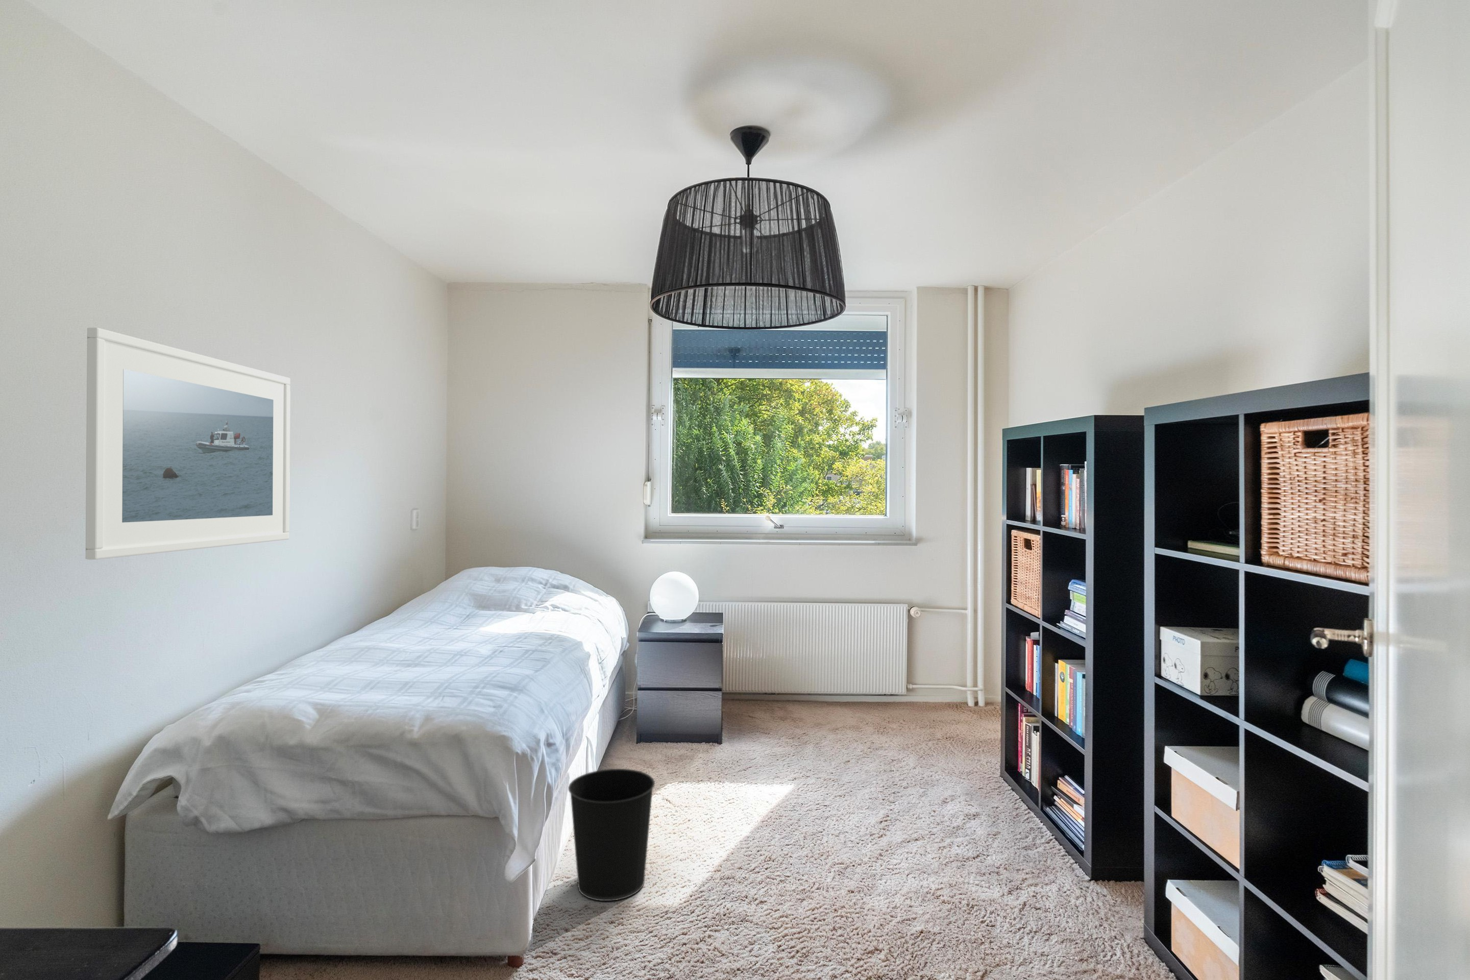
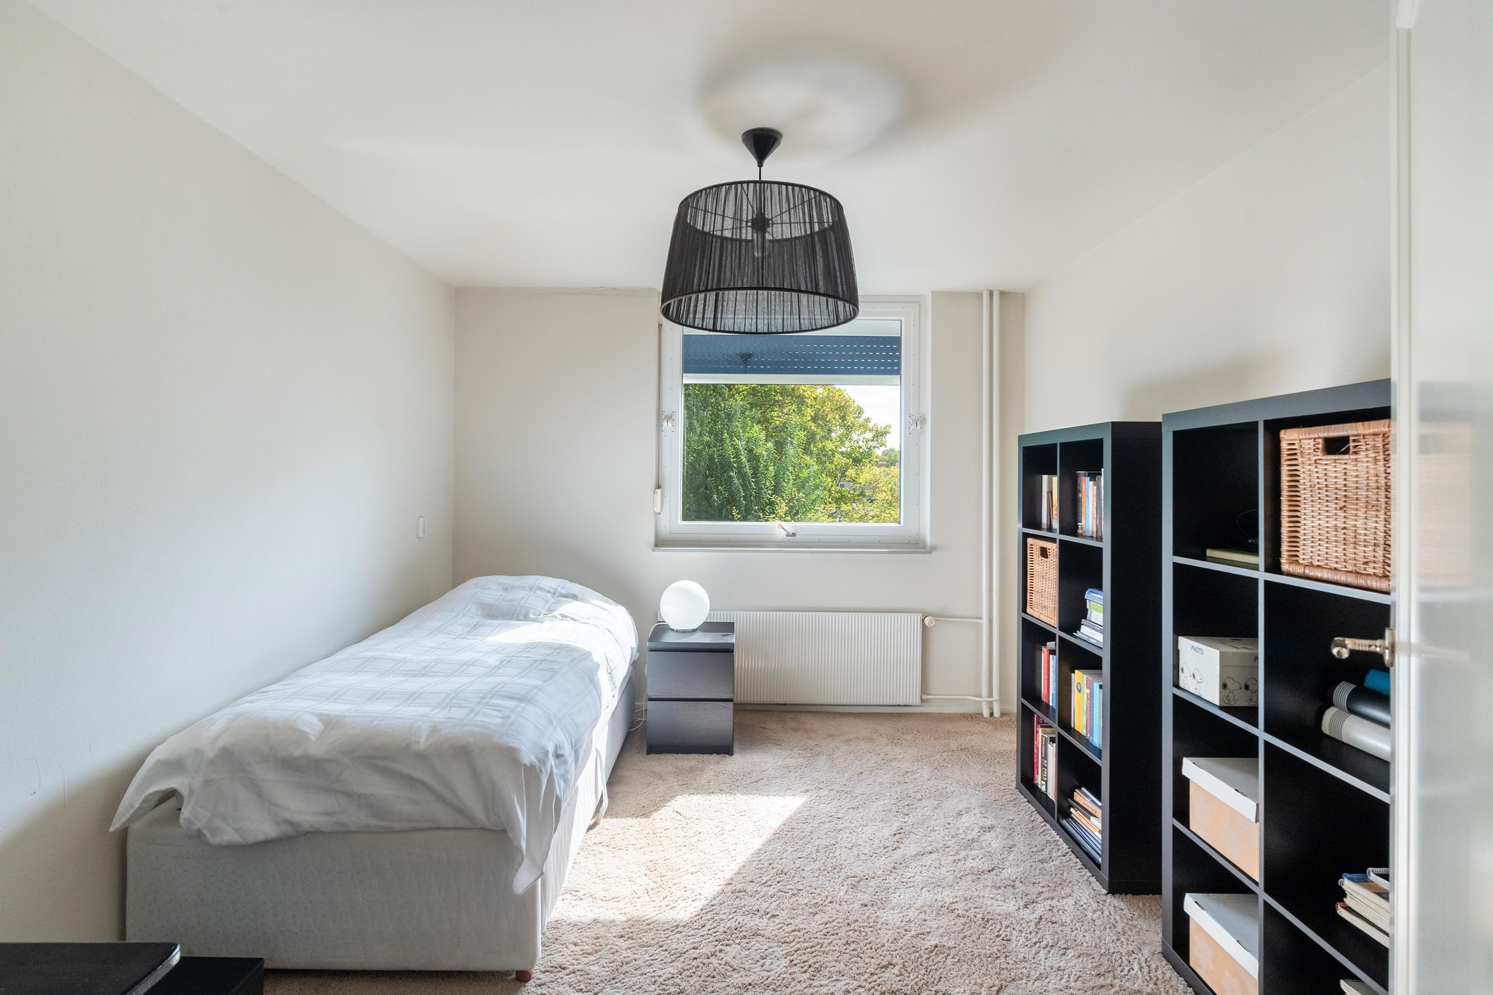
- wastebasket [568,768,655,901]
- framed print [85,327,291,560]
